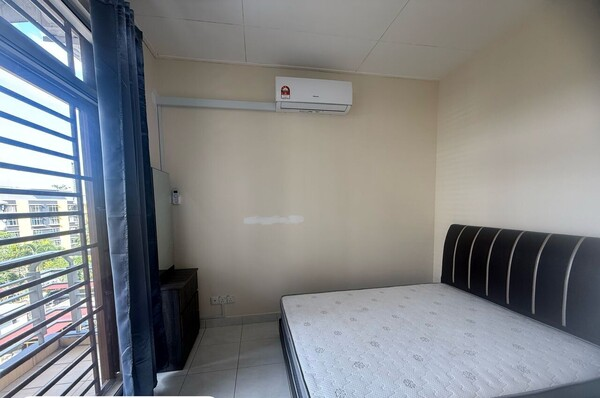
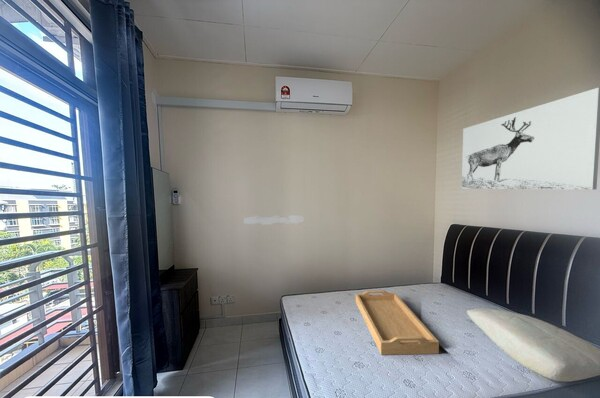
+ wall art [461,86,600,191]
+ serving tray [355,290,440,356]
+ pillow [466,308,600,383]
